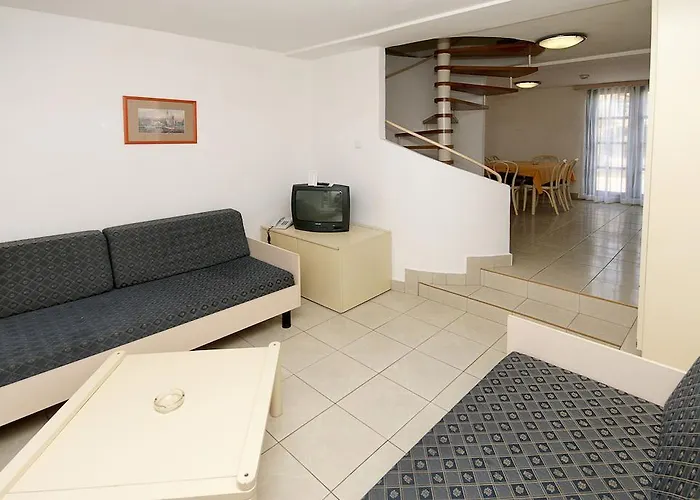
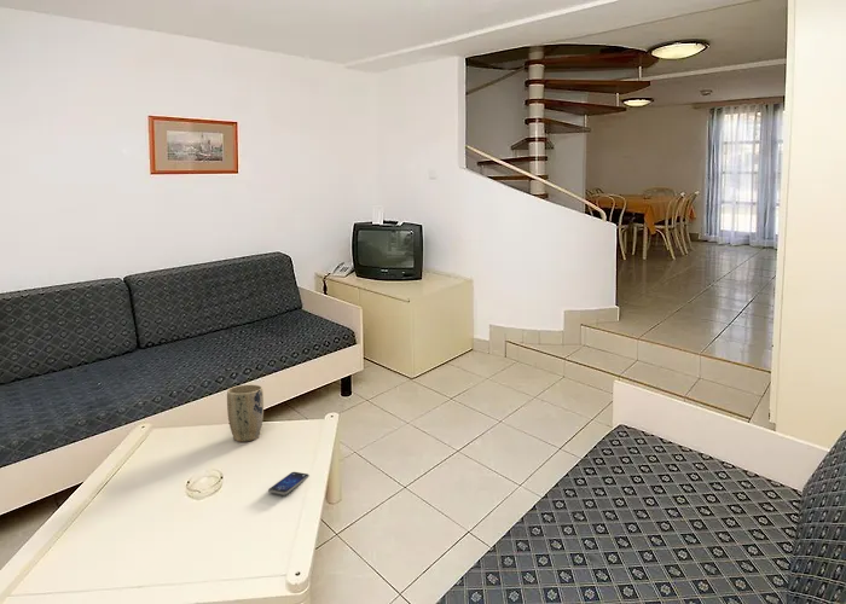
+ plant pot [226,383,265,443]
+ smartphone [267,471,311,496]
